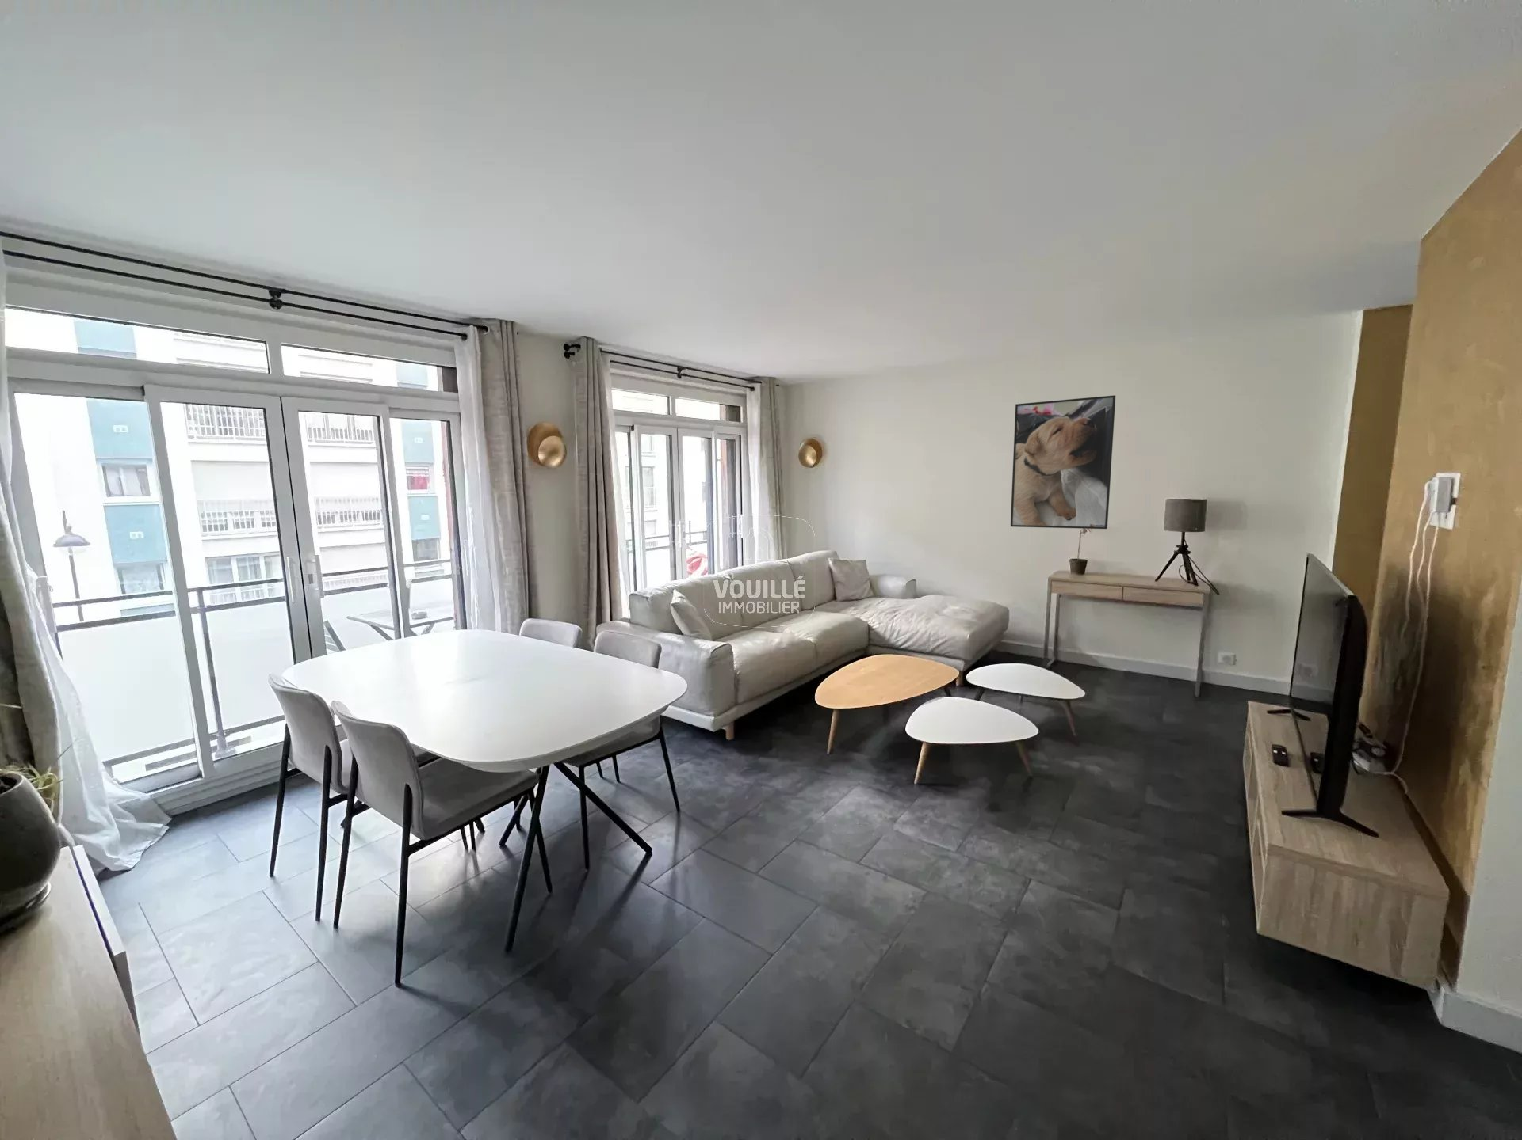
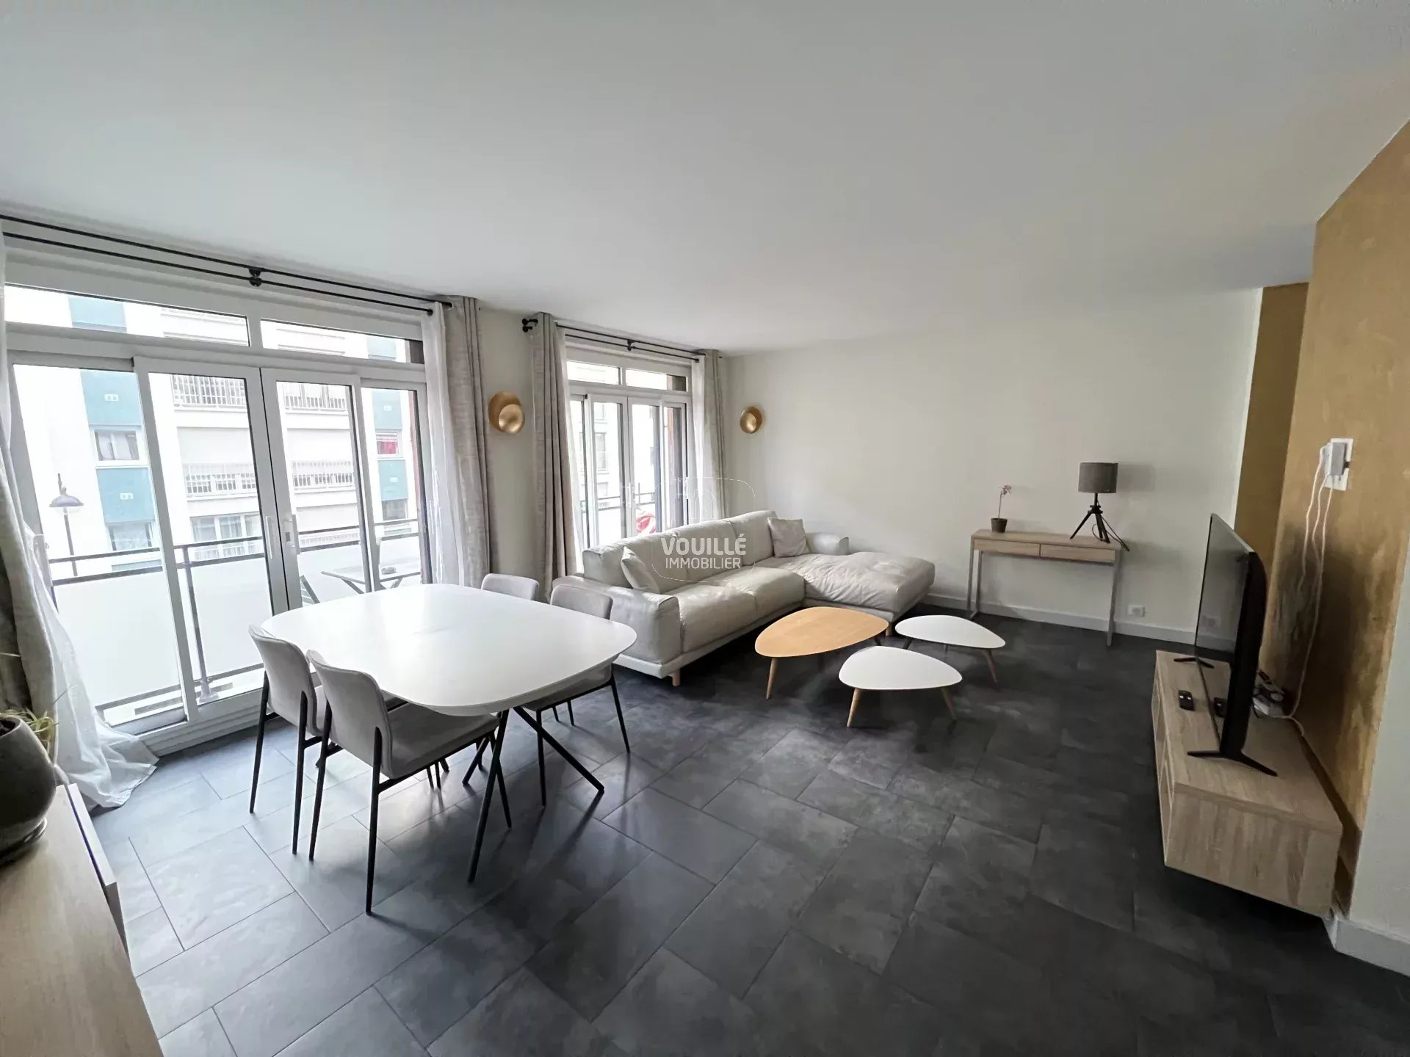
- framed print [1010,394,1116,529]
